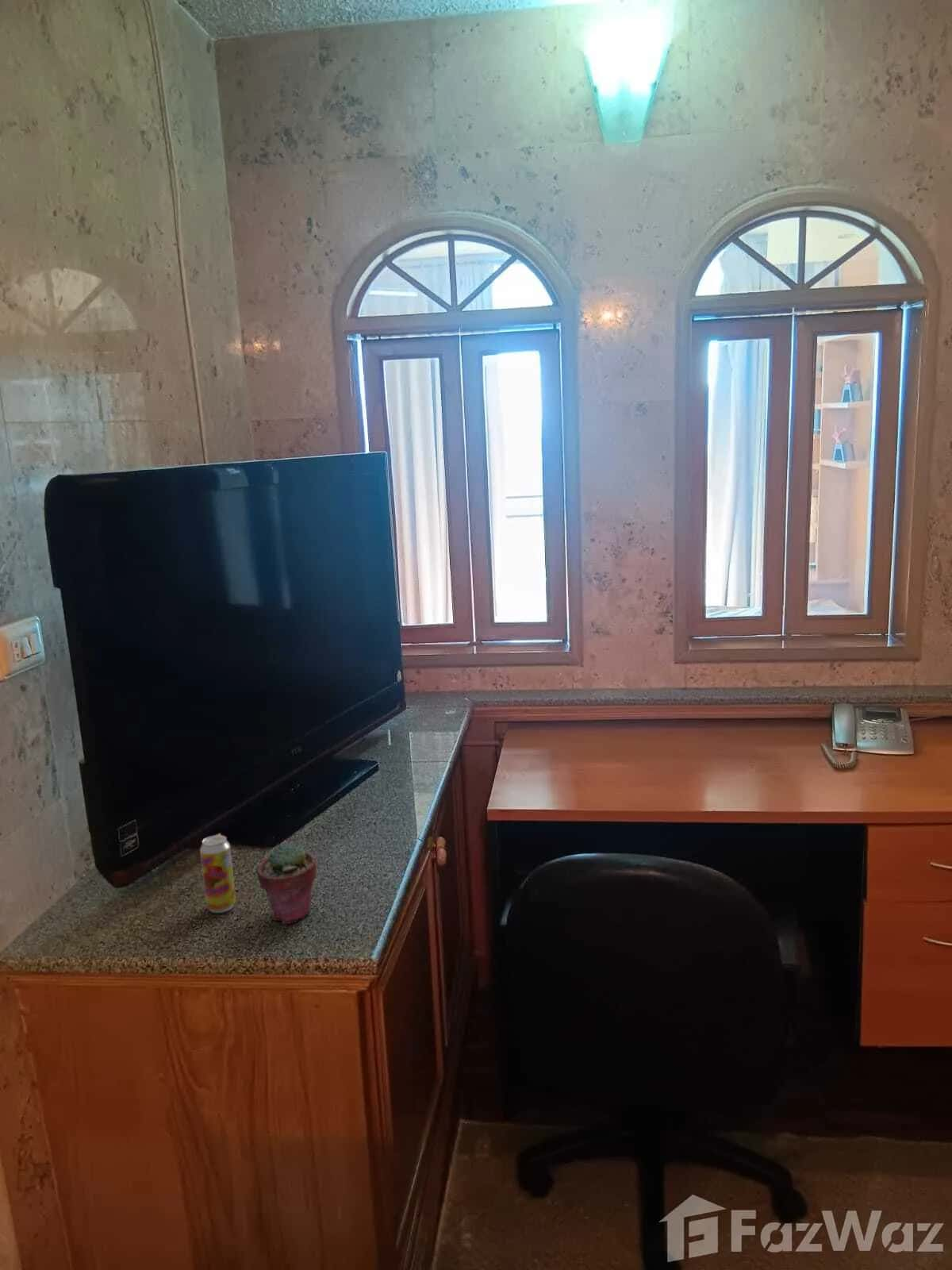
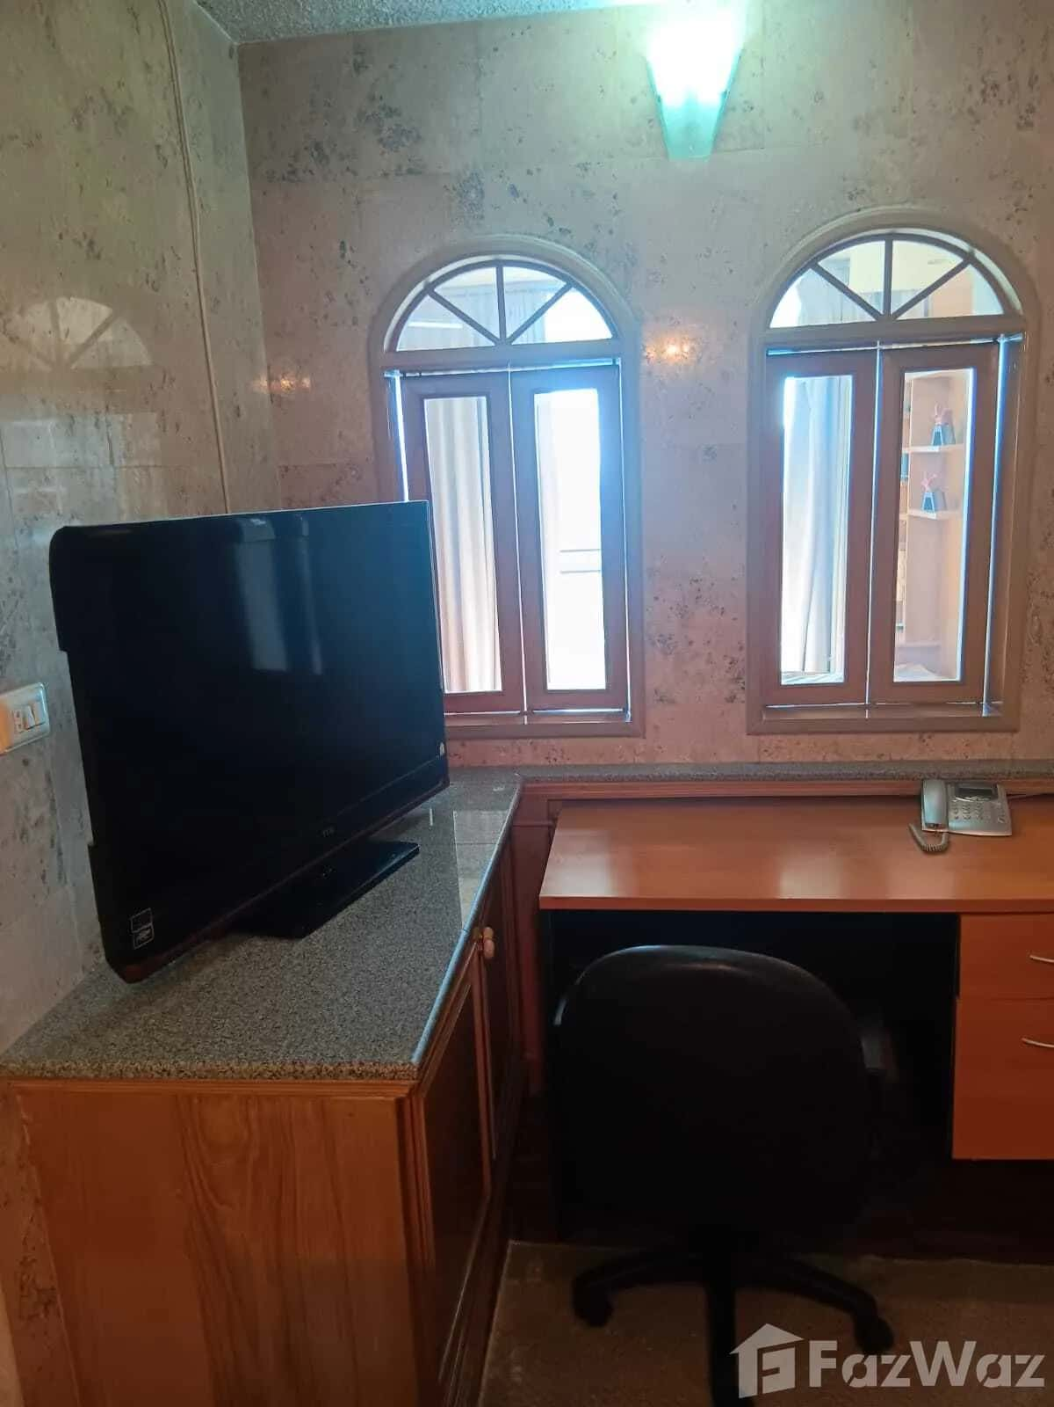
- beverage can [199,833,236,914]
- potted succulent [255,841,317,925]
